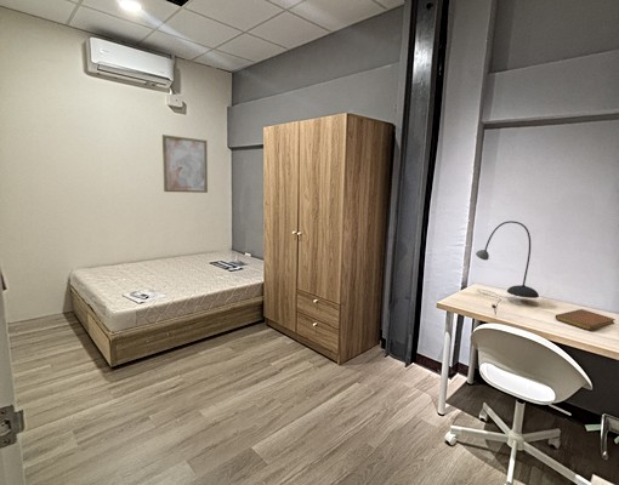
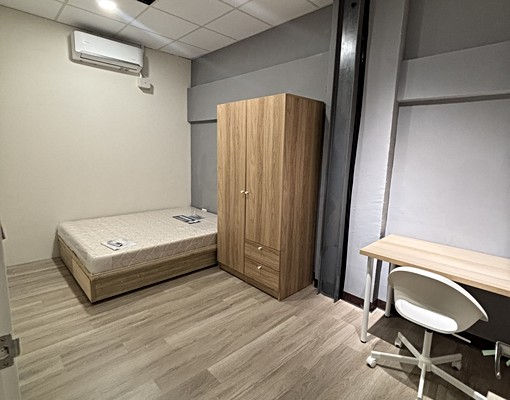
- desk lamp [475,219,540,316]
- notebook [553,308,617,331]
- wall art [161,133,209,194]
